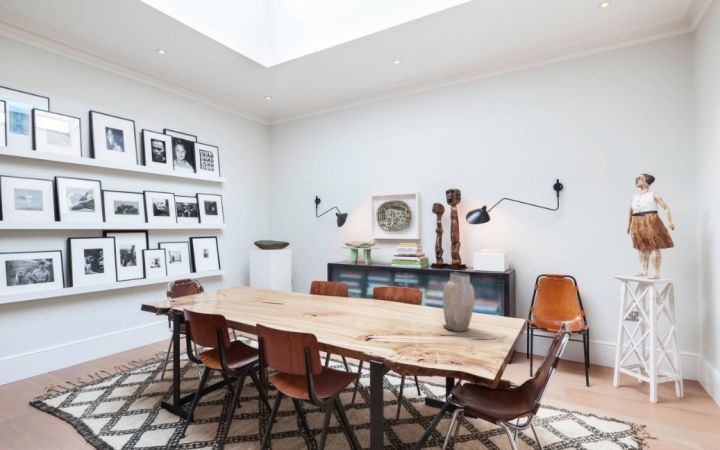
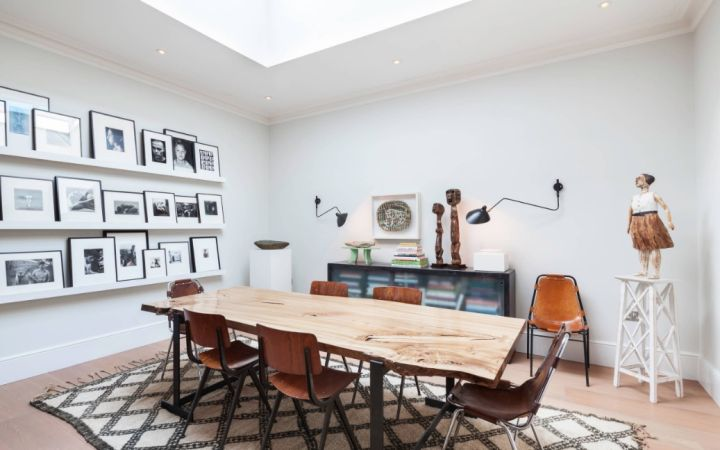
- vase [442,271,476,333]
